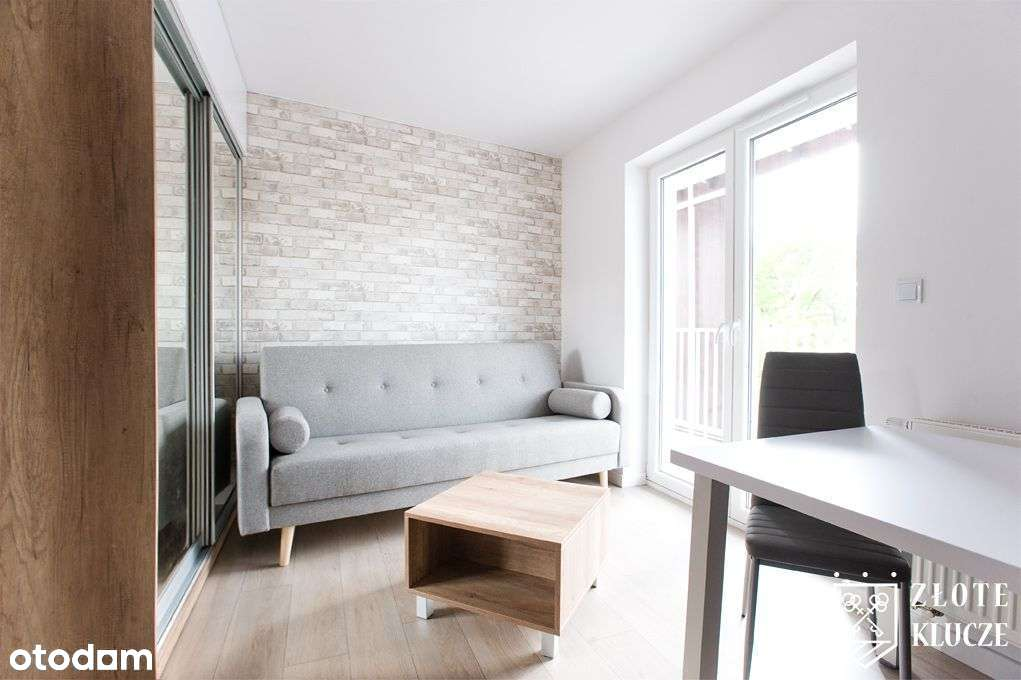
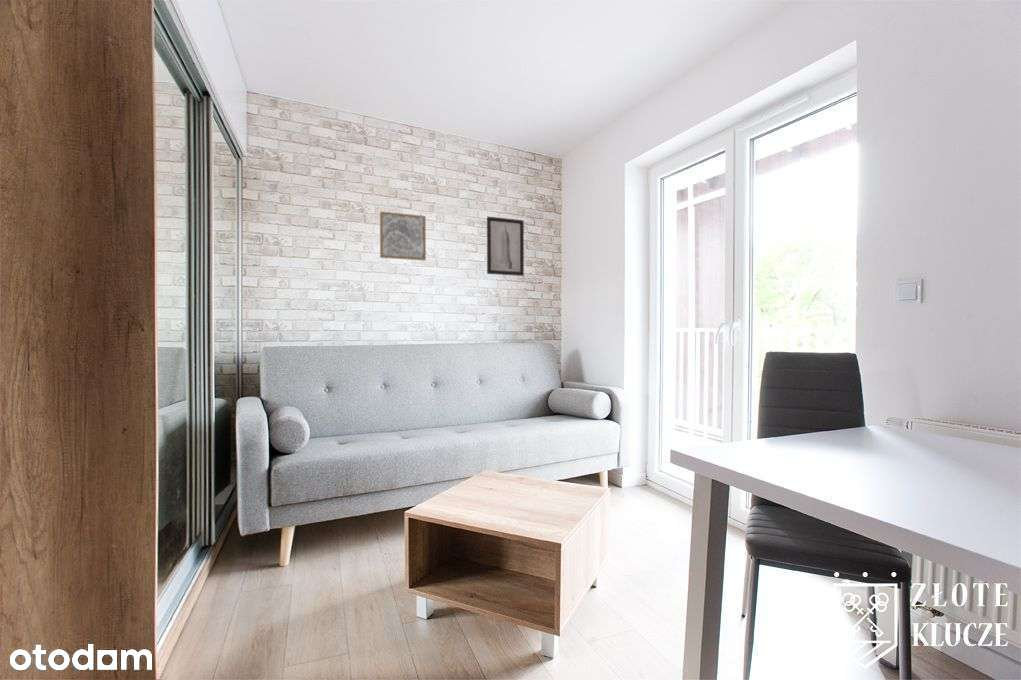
+ wall art [486,216,525,277]
+ wall art [379,210,427,261]
